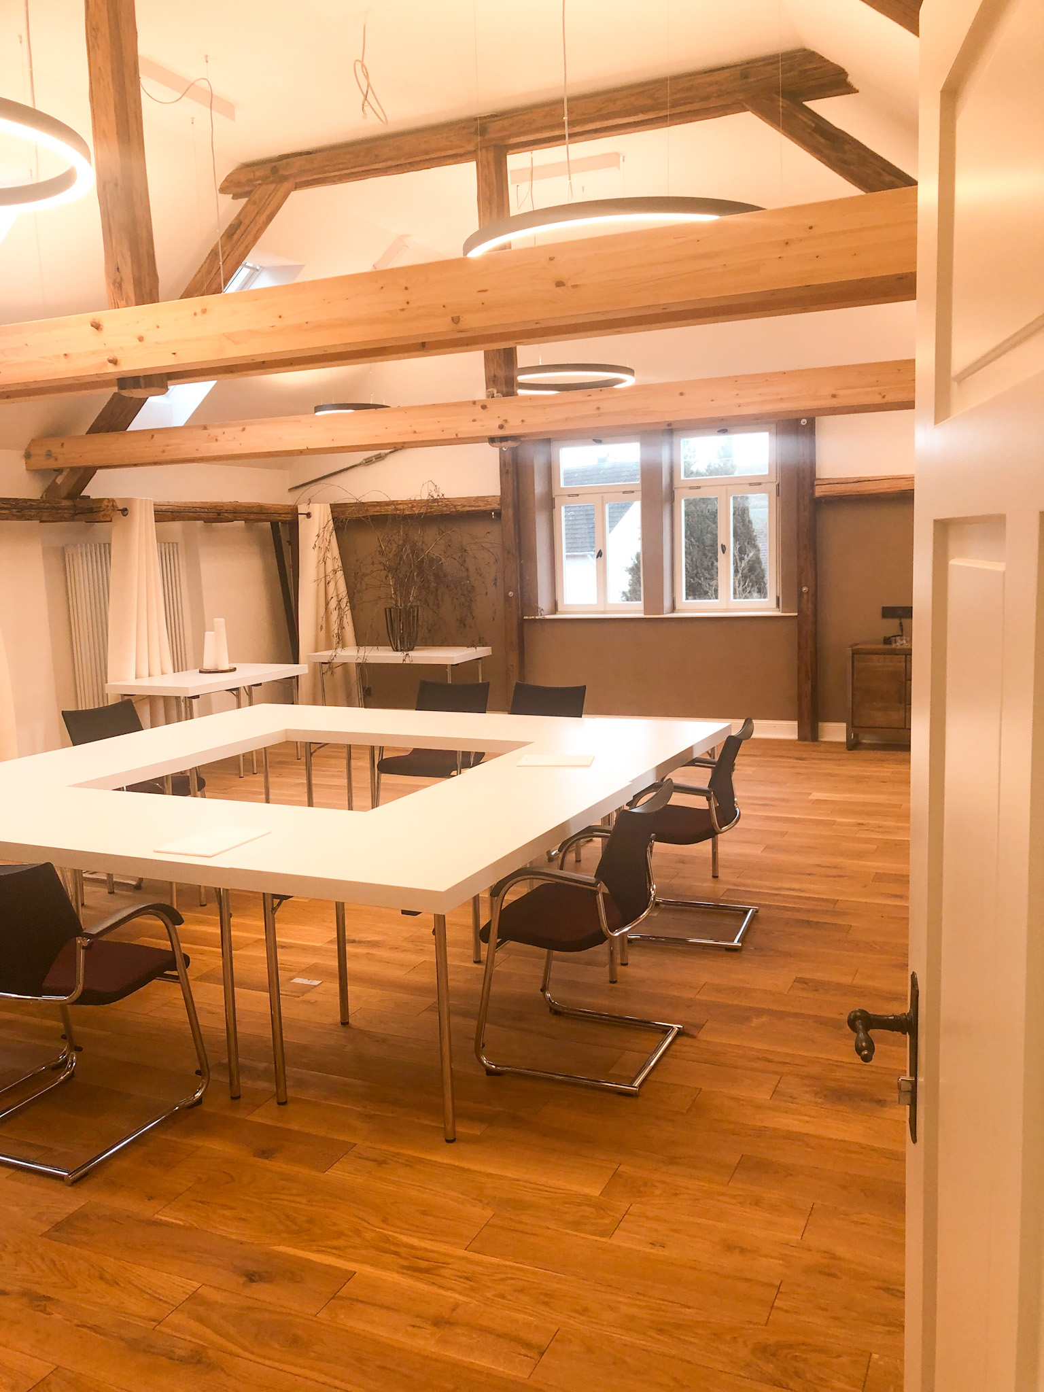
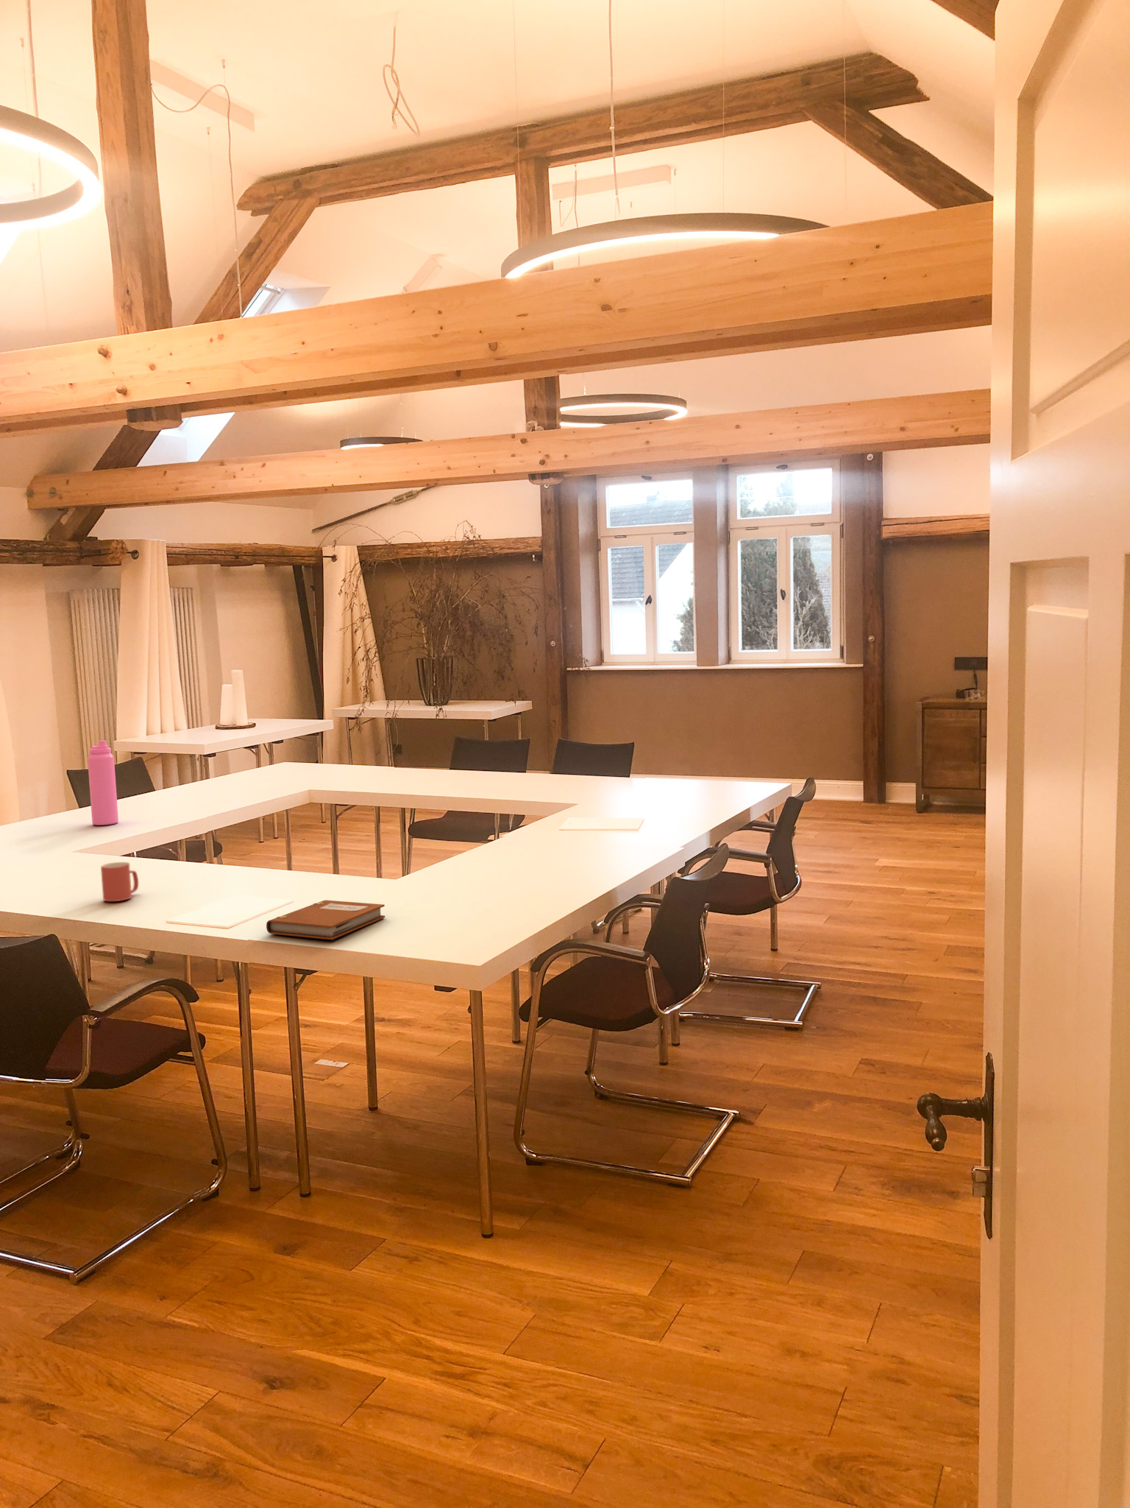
+ mug [100,862,139,902]
+ water bottle [87,740,119,826]
+ notebook [266,899,386,940]
